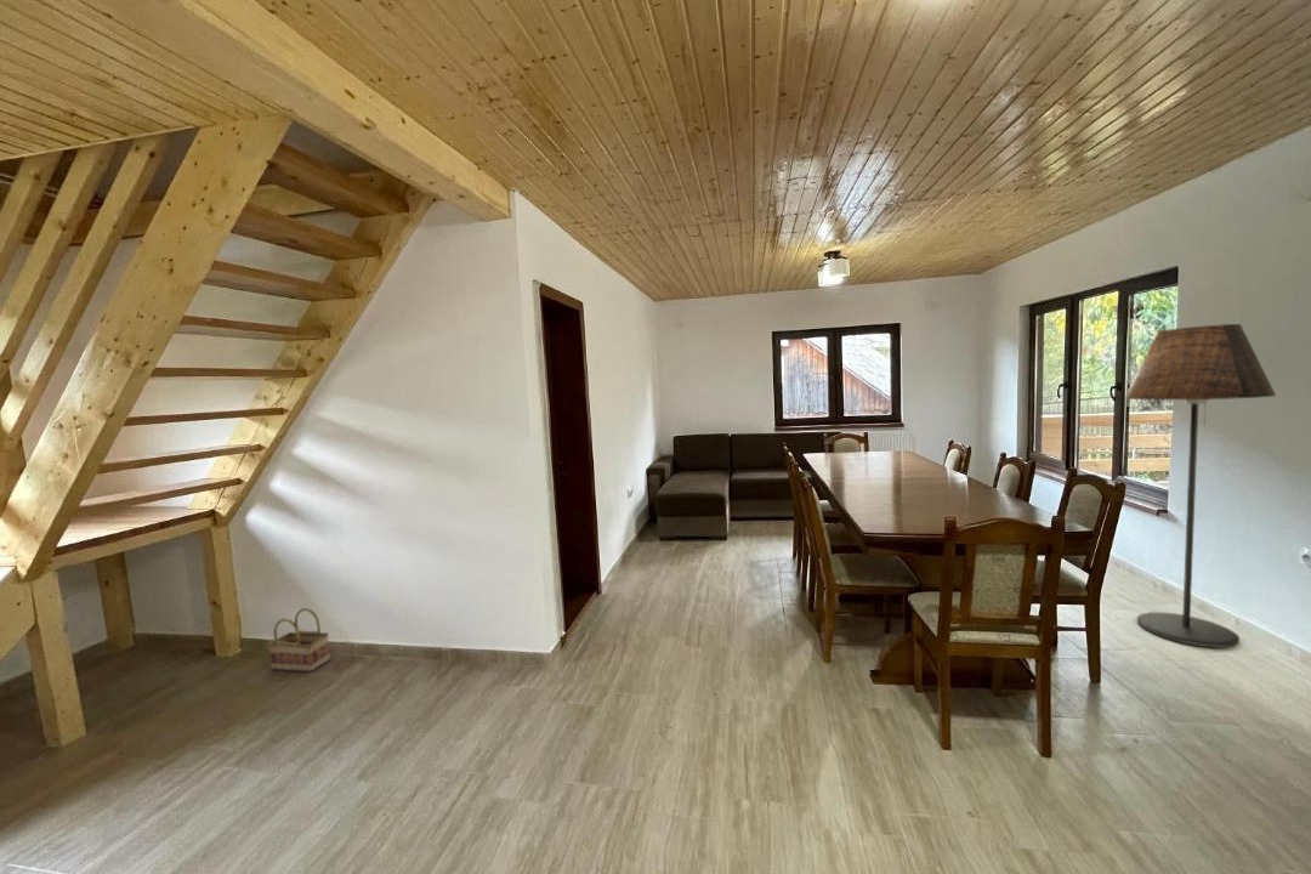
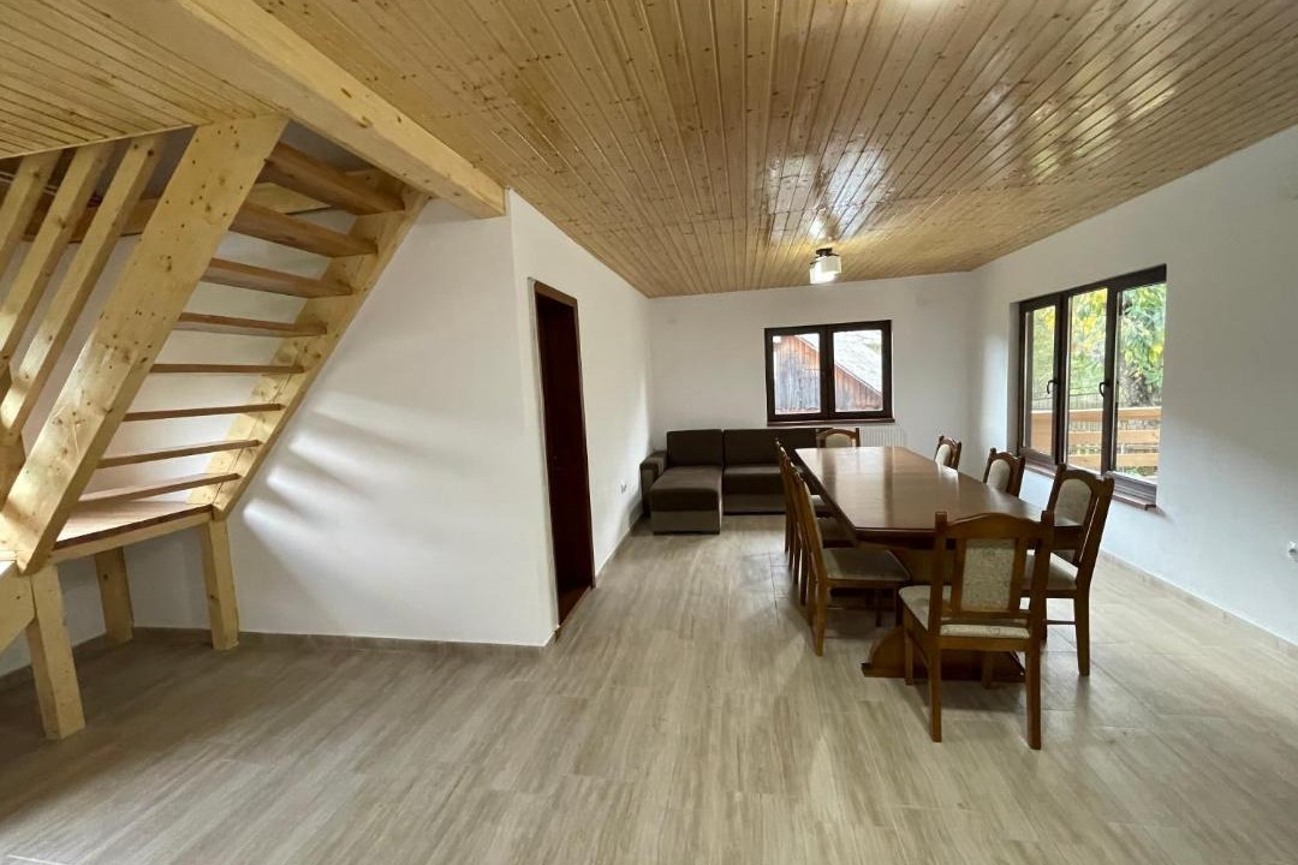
- floor lamp [1124,323,1277,649]
- basket [267,607,331,672]
